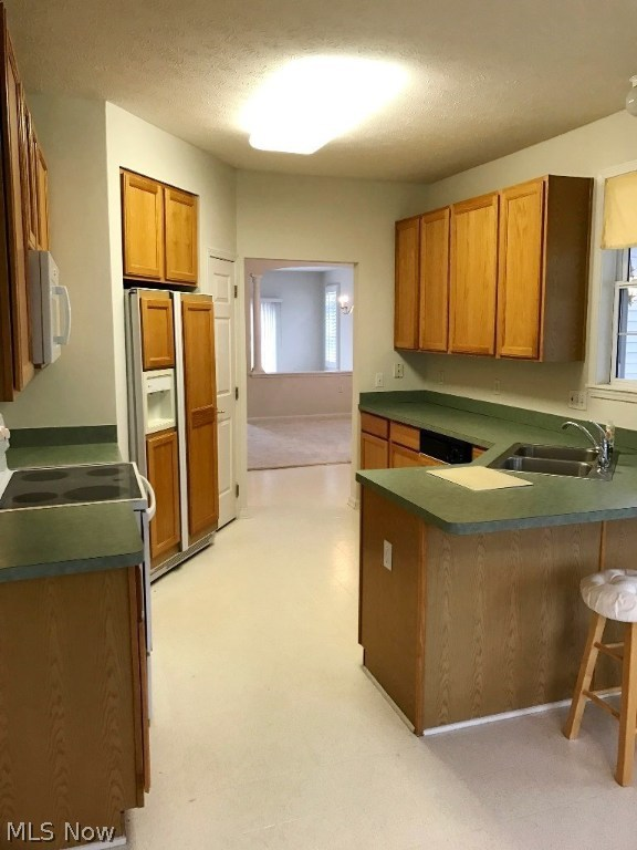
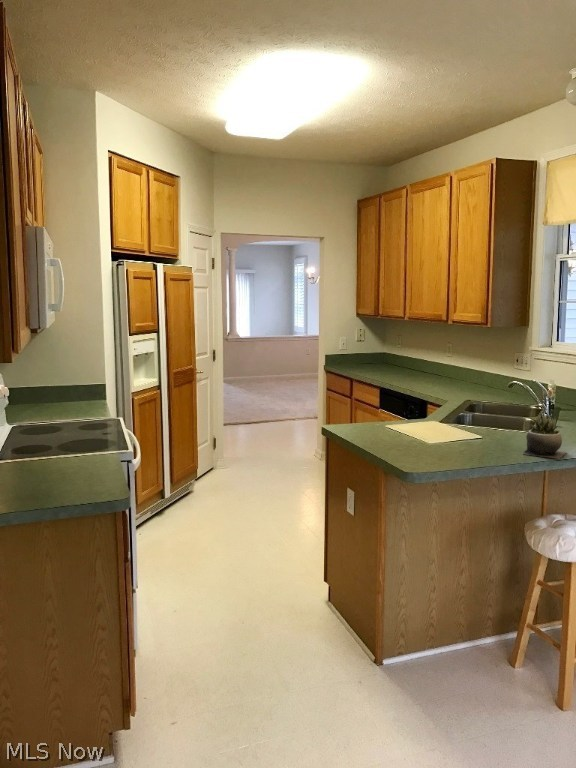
+ succulent plant [521,414,567,460]
